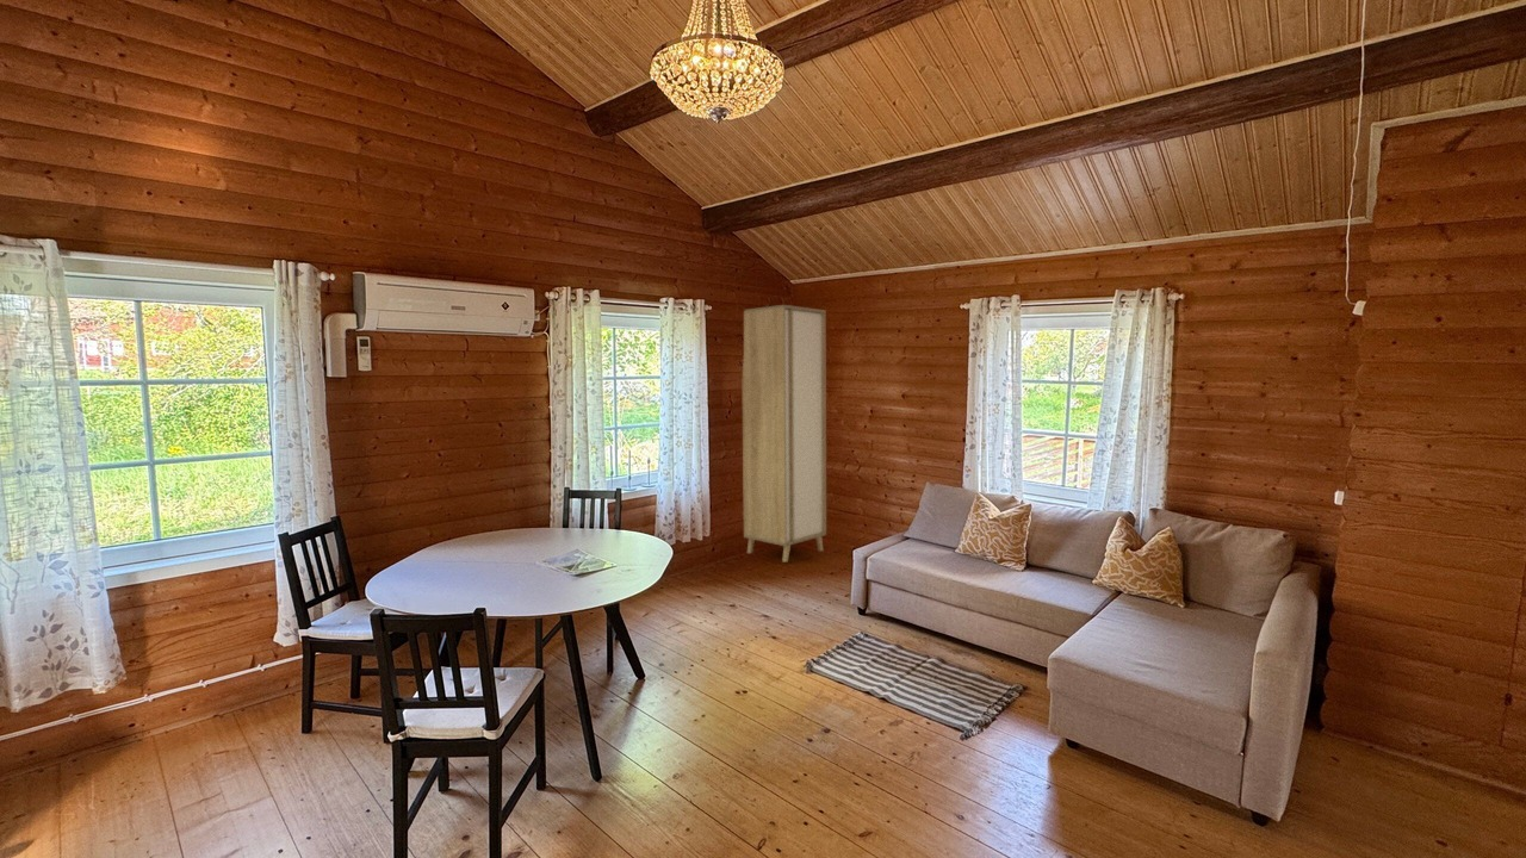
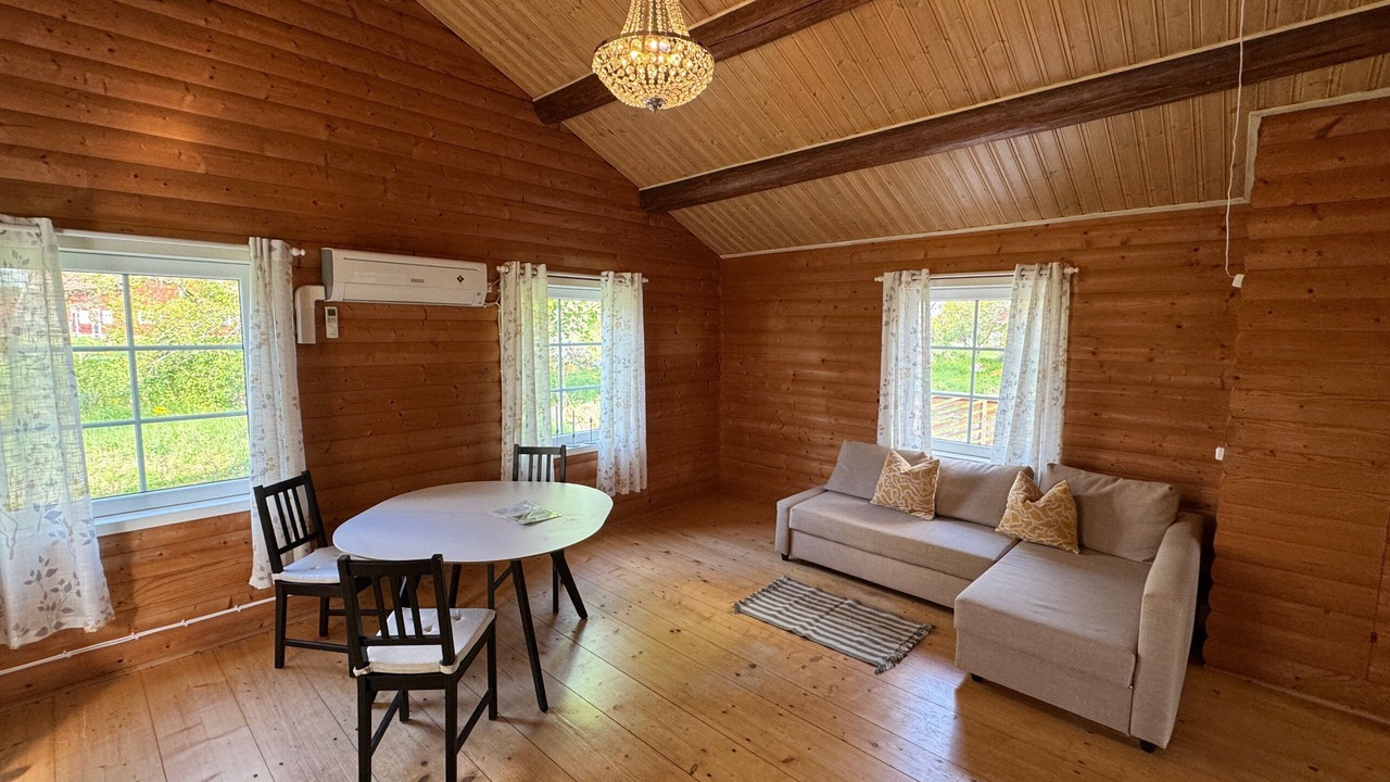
- cabinet [742,304,827,564]
